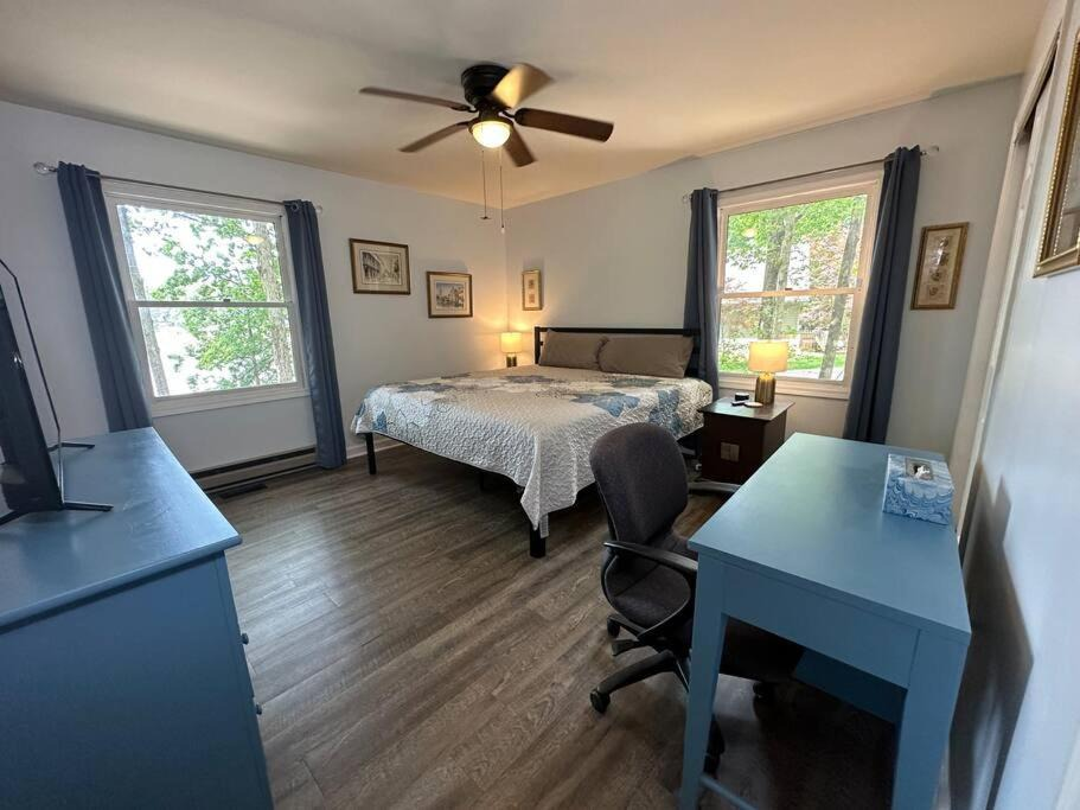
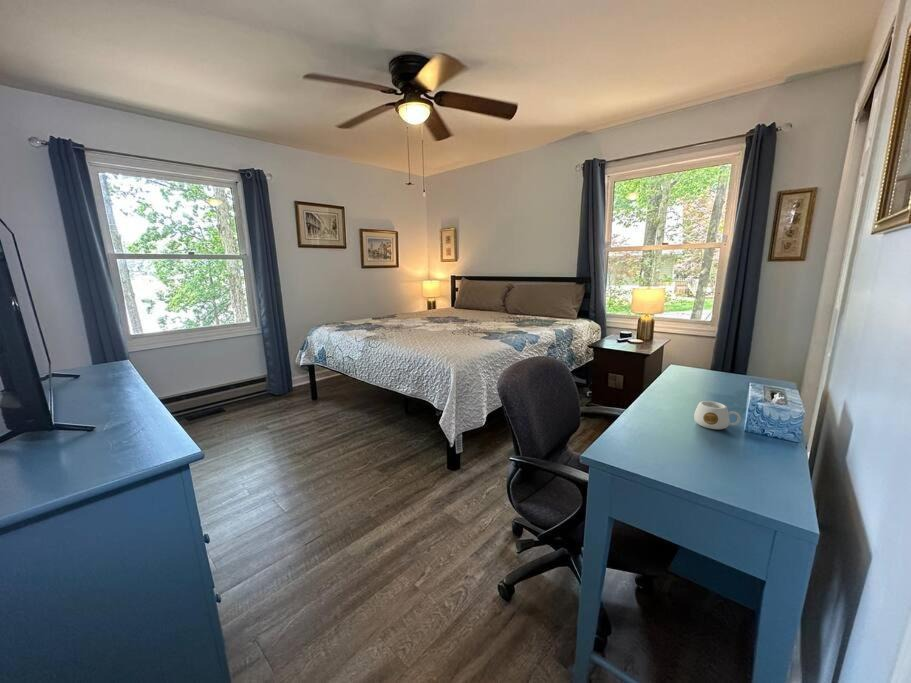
+ mug [693,400,742,430]
